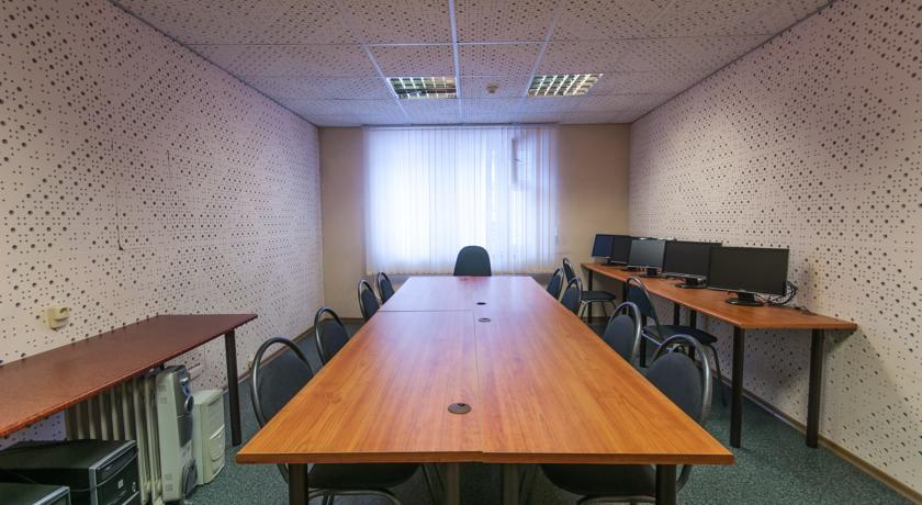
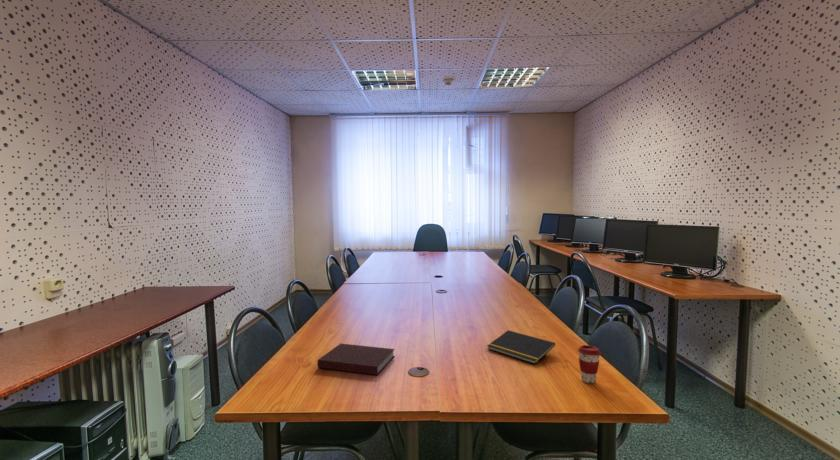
+ notebook [316,343,396,376]
+ coffee cup [577,344,602,384]
+ notepad [486,329,556,365]
